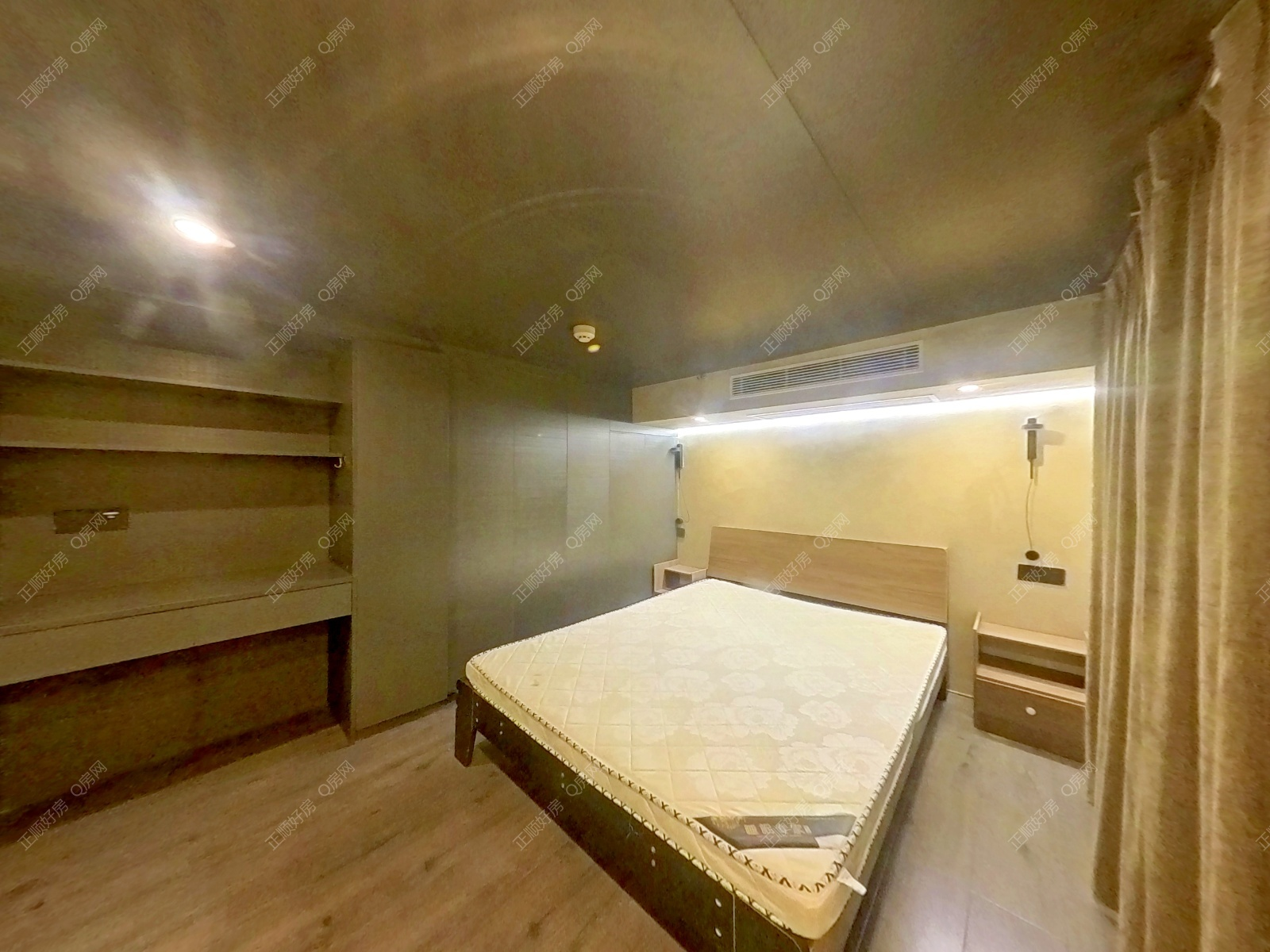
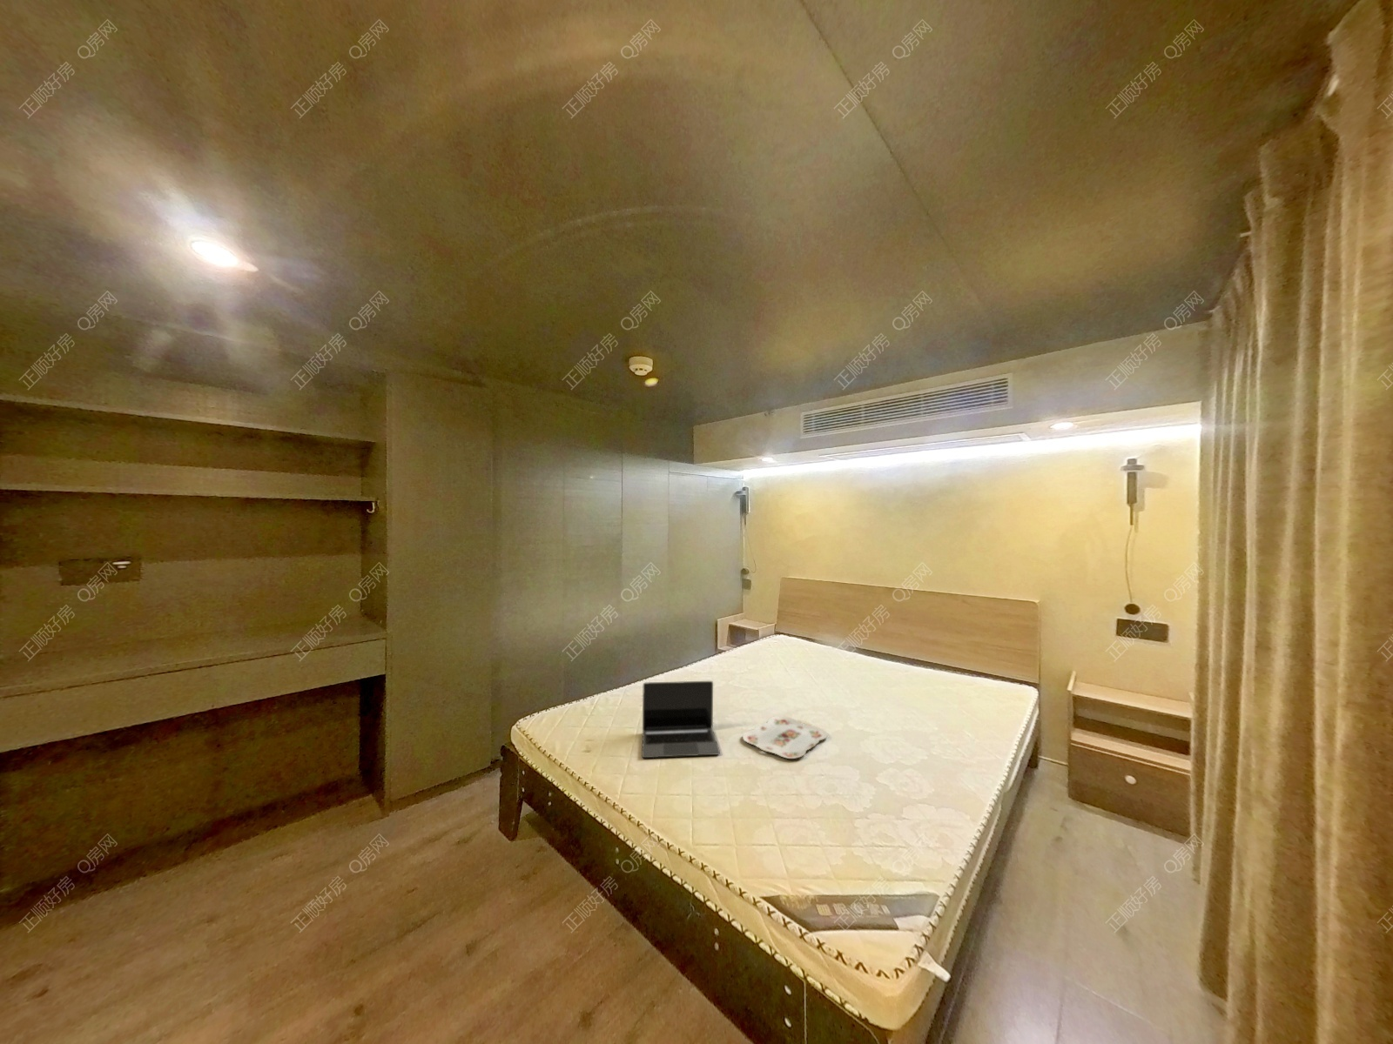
+ laptop [641,680,721,759]
+ serving tray [741,715,829,760]
